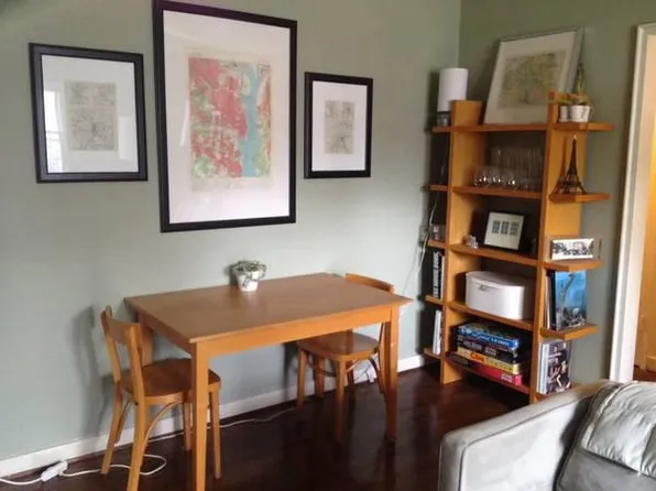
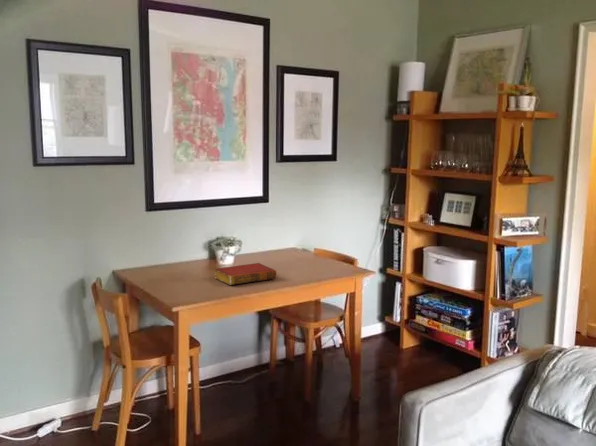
+ book [214,262,278,286]
